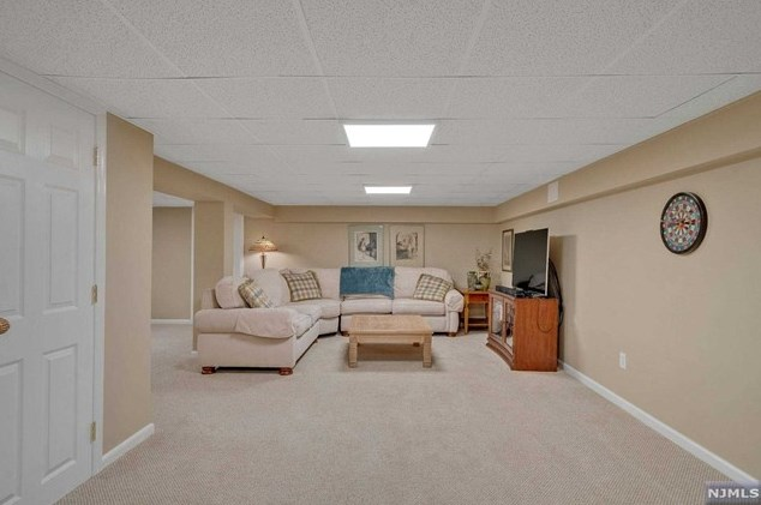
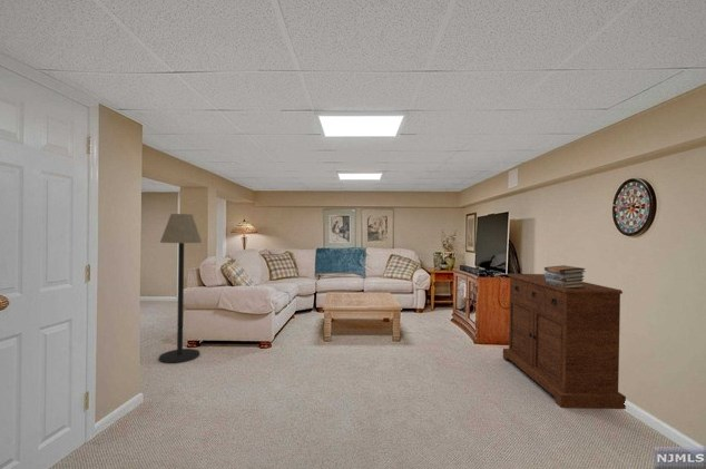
+ sideboard [502,273,627,410]
+ book stack [543,264,587,289]
+ floor lamp [158,213,203,364]
